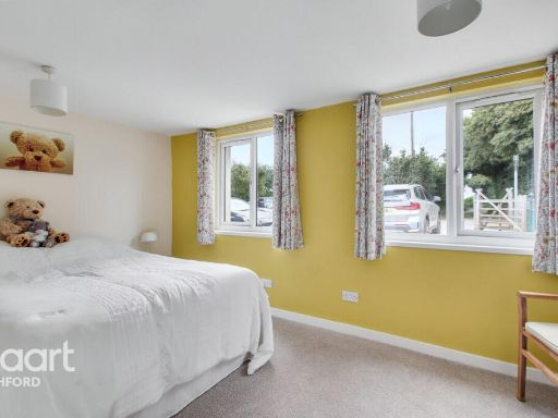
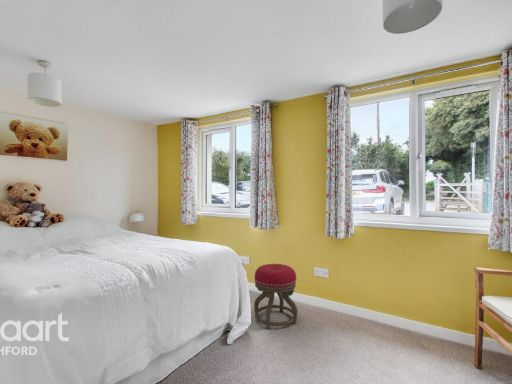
+ stool [253,263,299,330]
